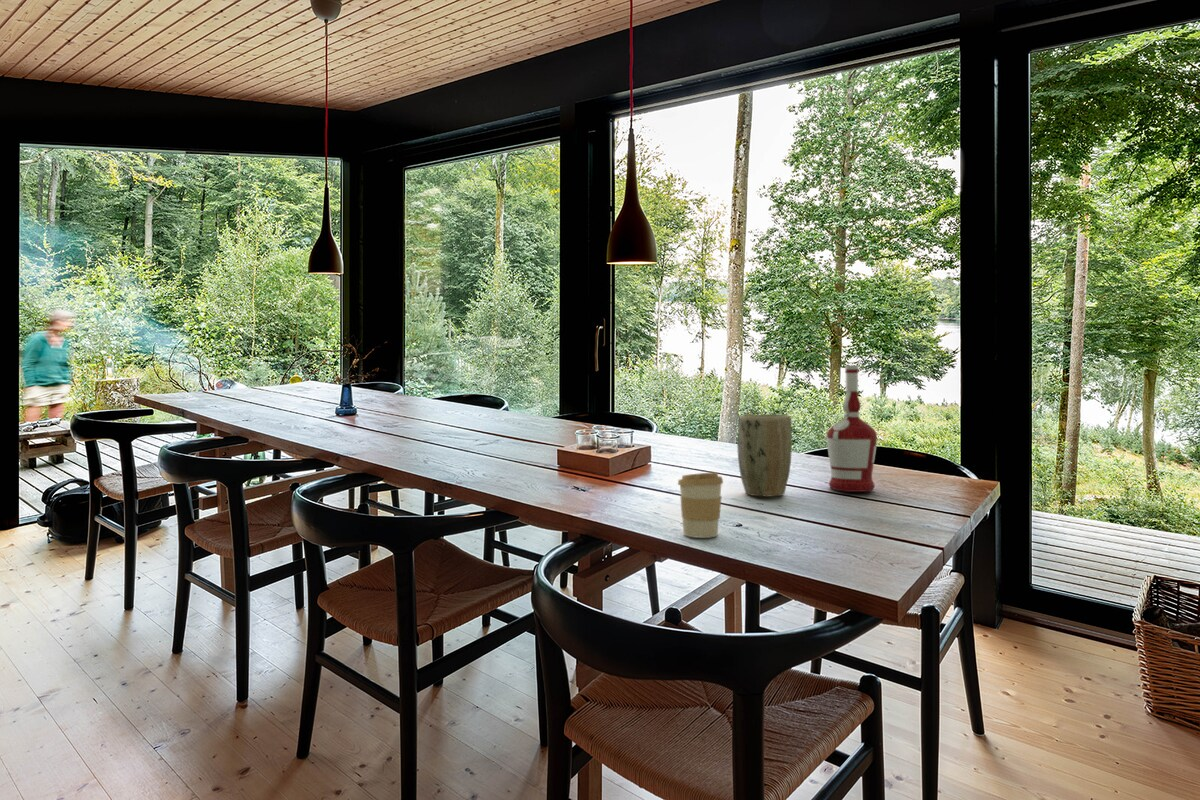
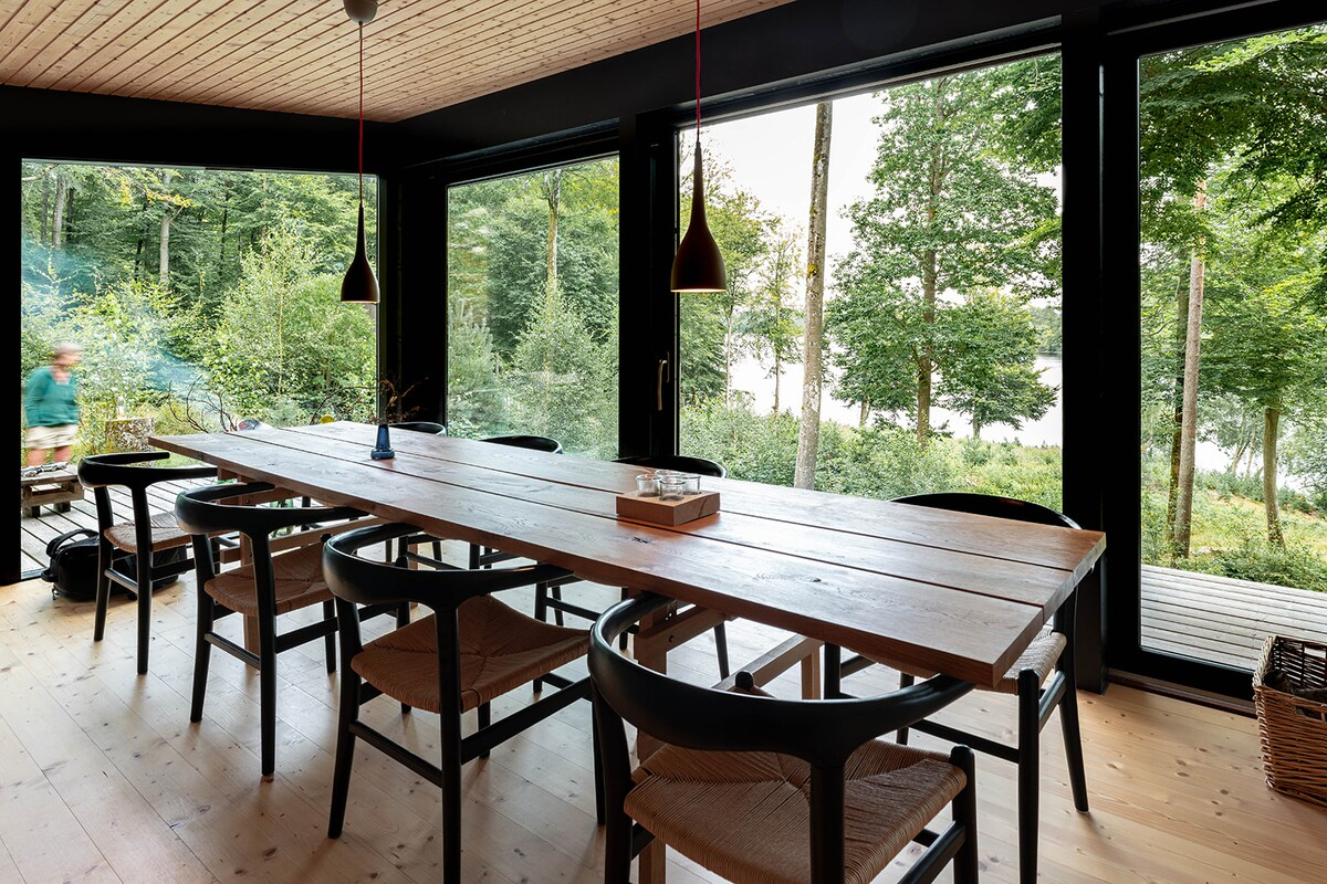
- alcohol [826,364,878,493]
- coffee cup [677,471,724,539]
- plant pot [736,413,793,498]
